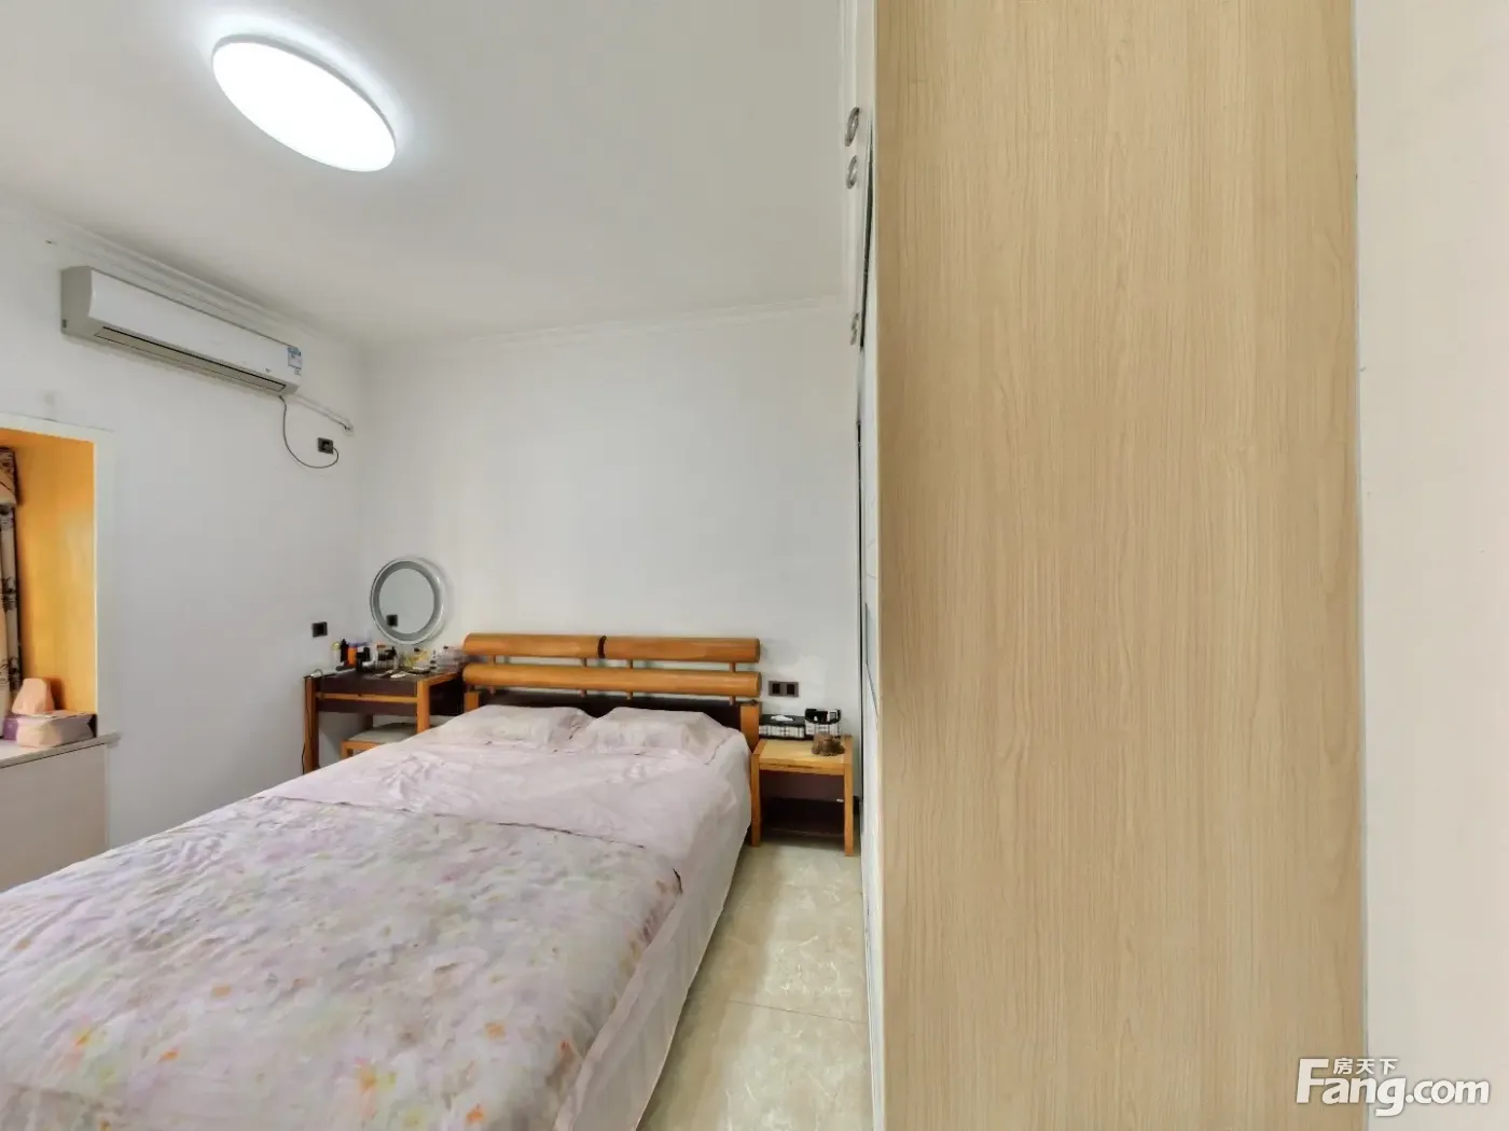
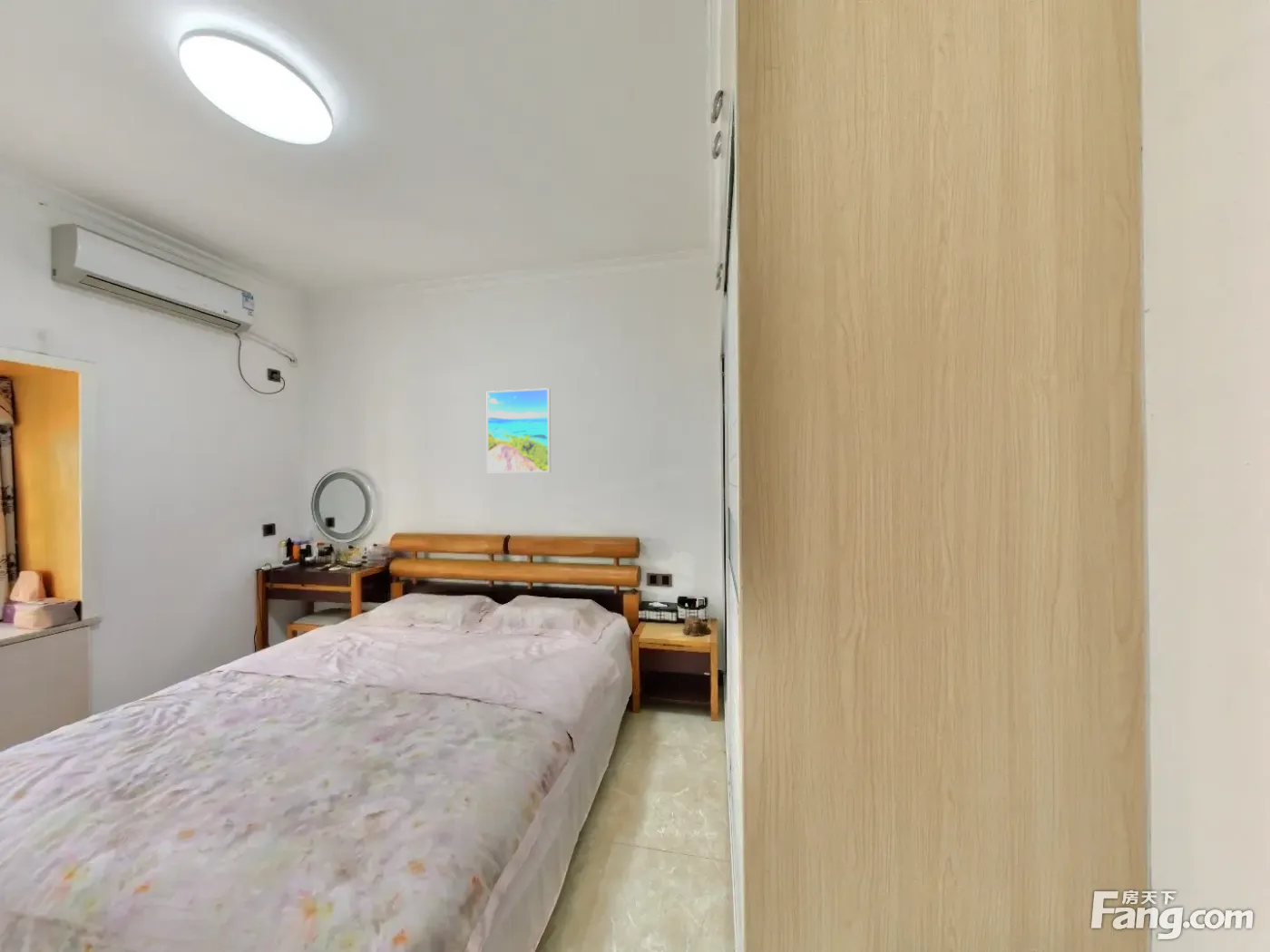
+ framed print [486,387,552,473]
